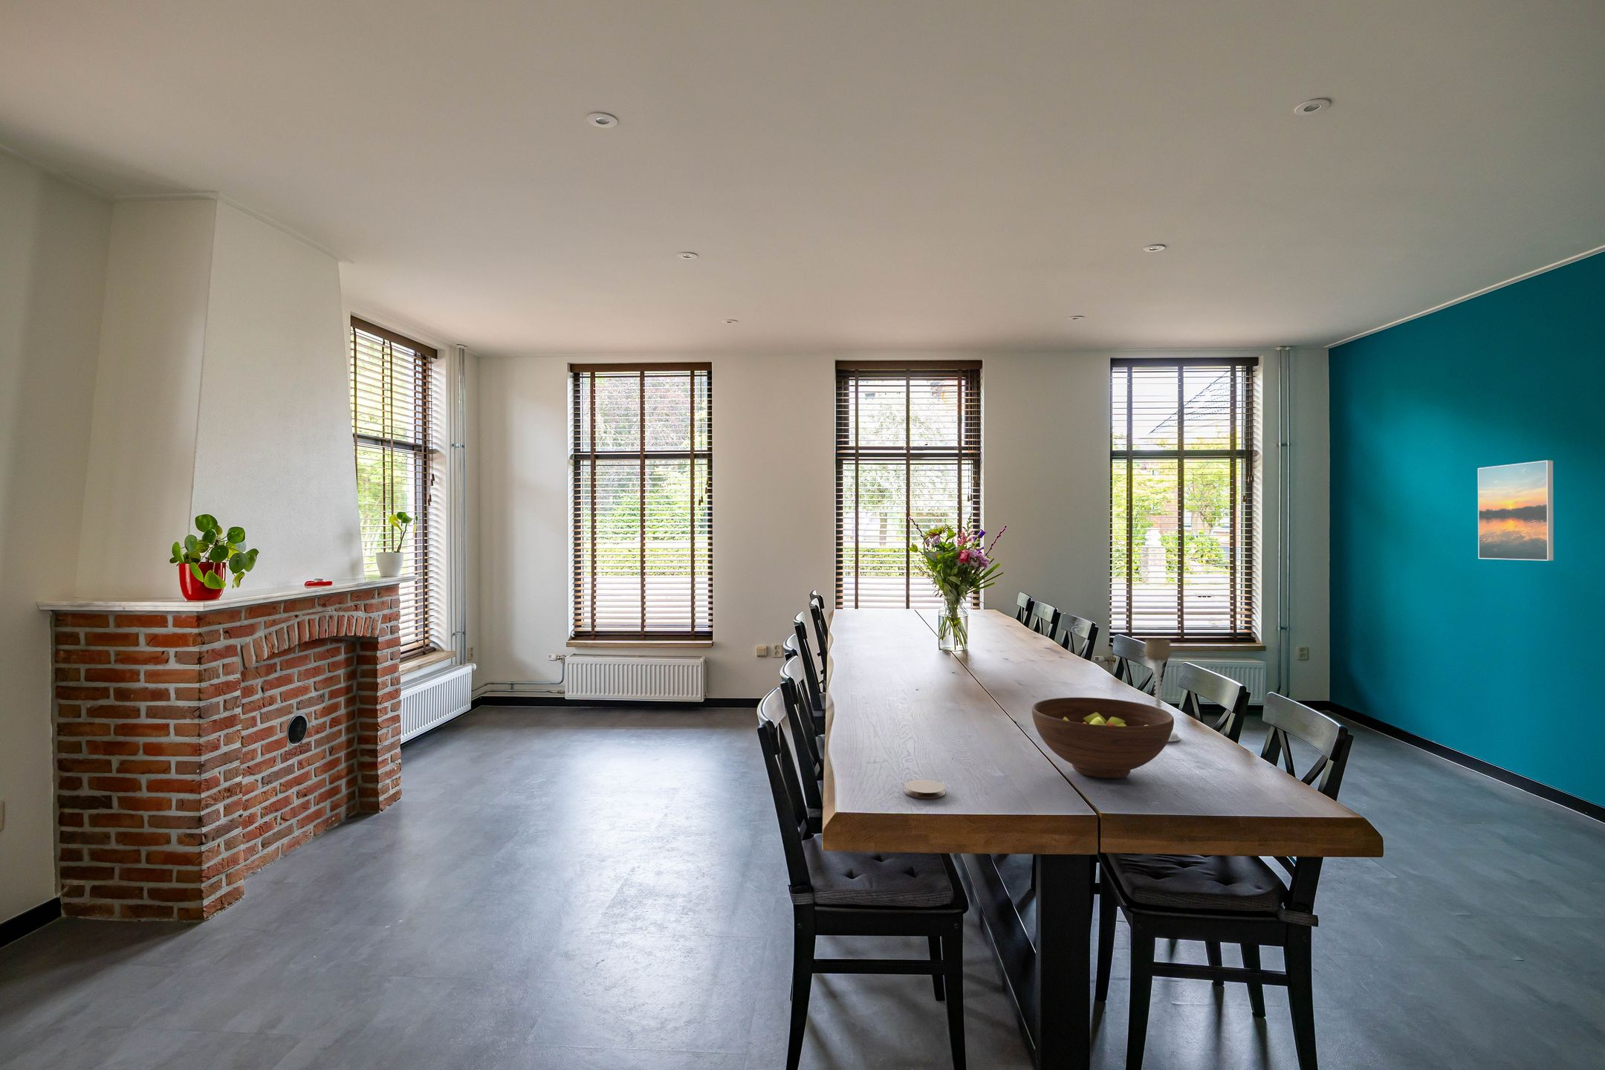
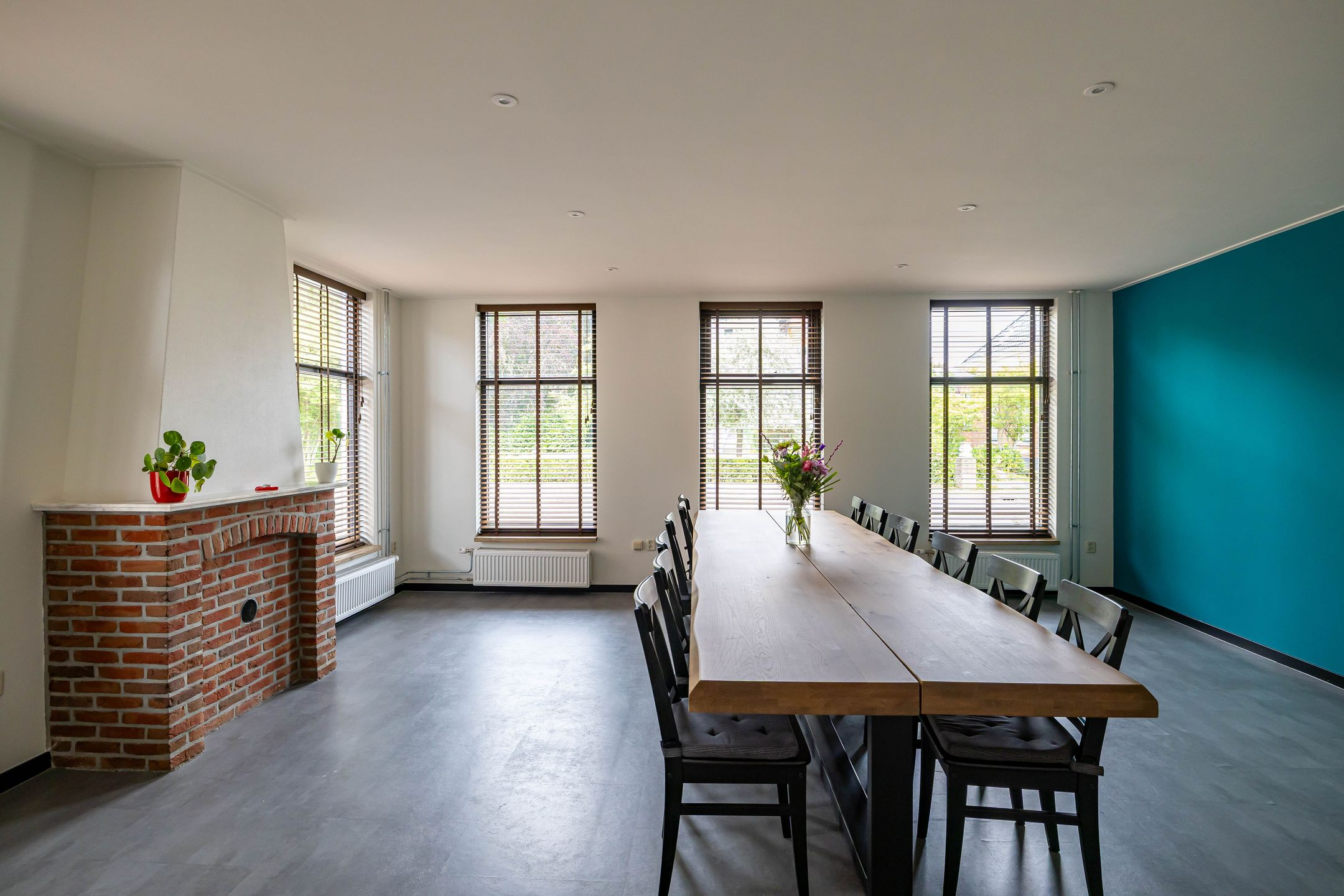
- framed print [1477,460,1555,561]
- fruit bowl [1032,697,1175,779]
- candle holder [1144,638,1181,743]
- coaster [904,779,946,800]
